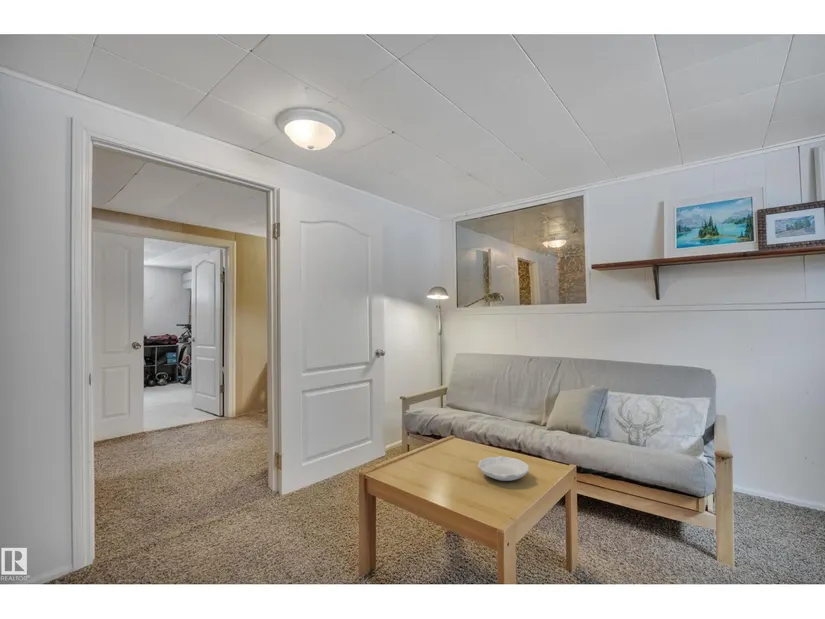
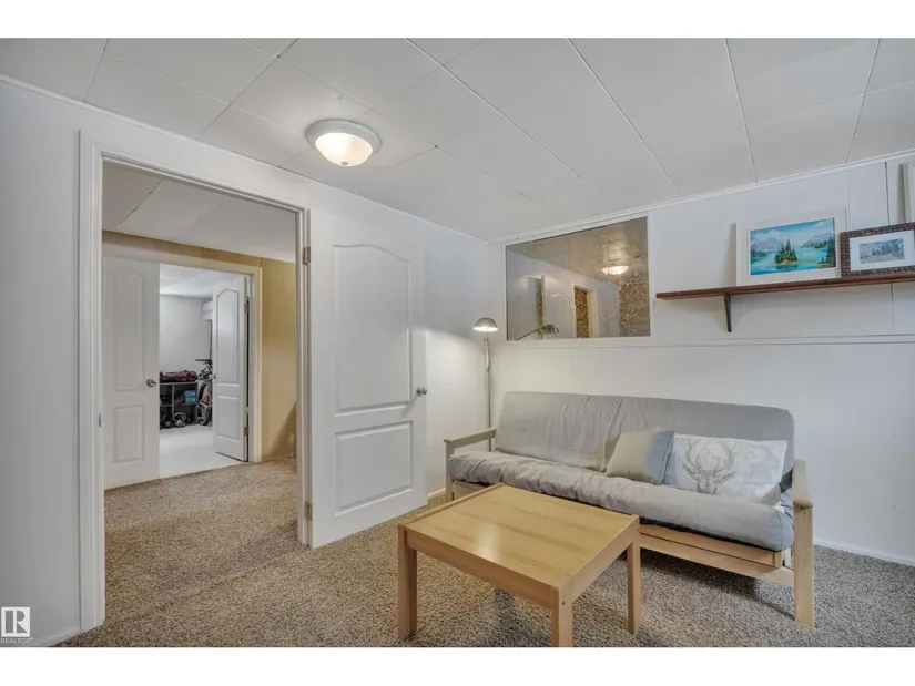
- bowl [477,455,530,482]
